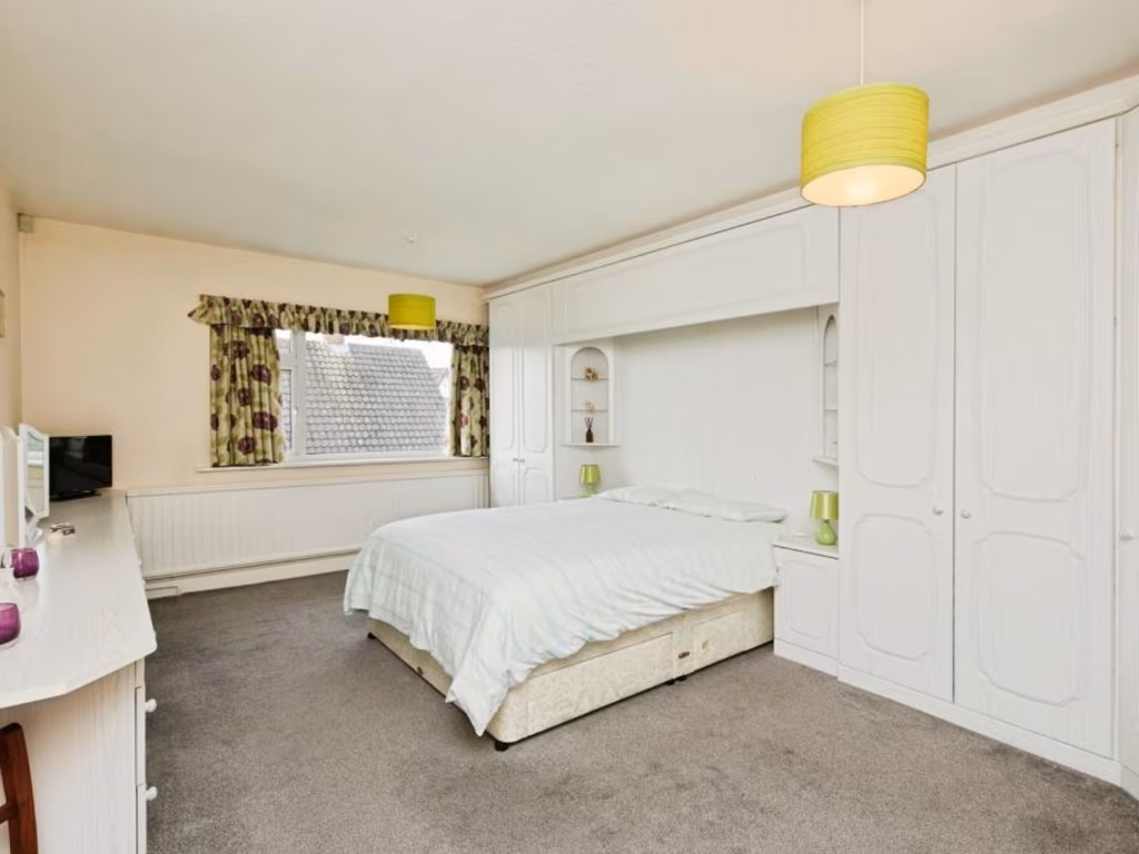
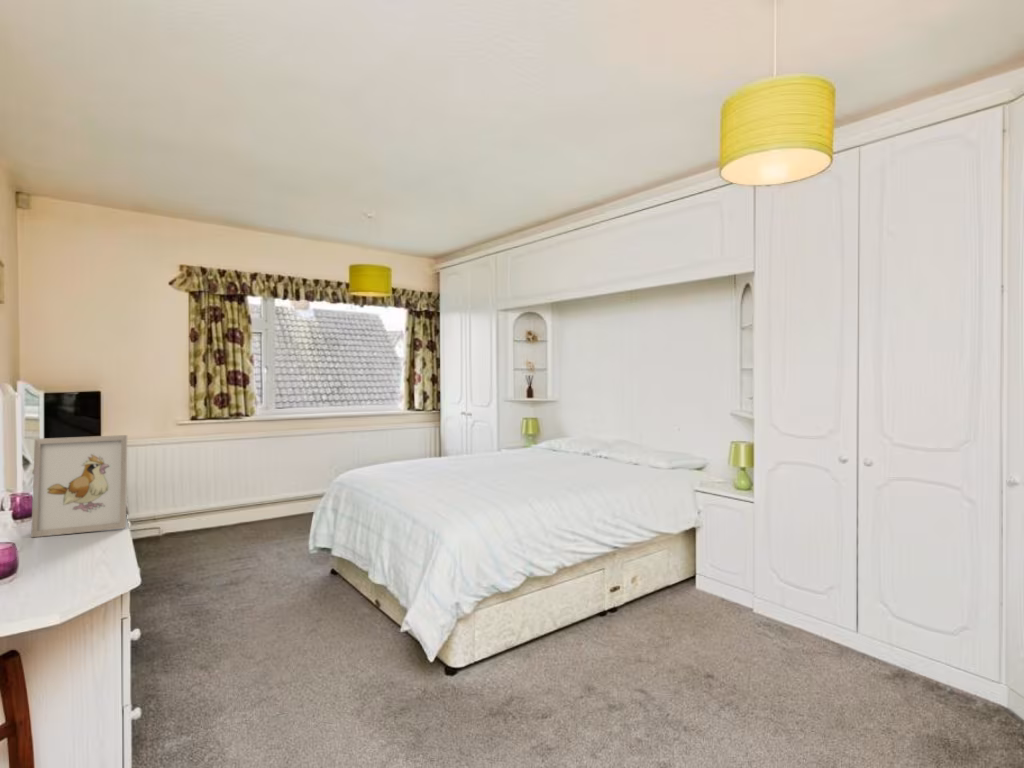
+ picture frame [30,434,130,538]
